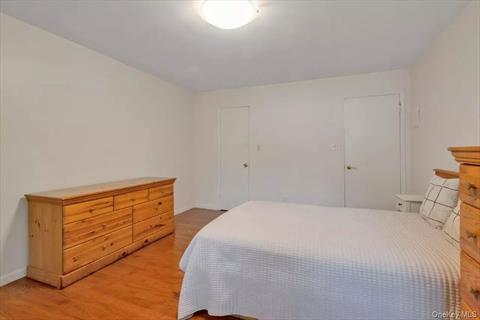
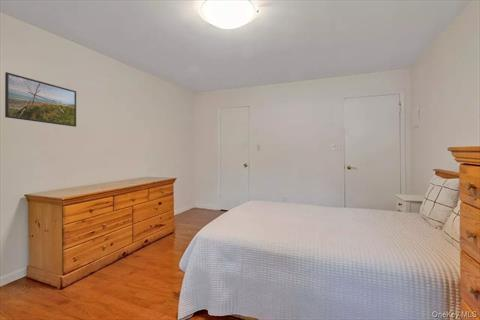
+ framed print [4,71,77,128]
